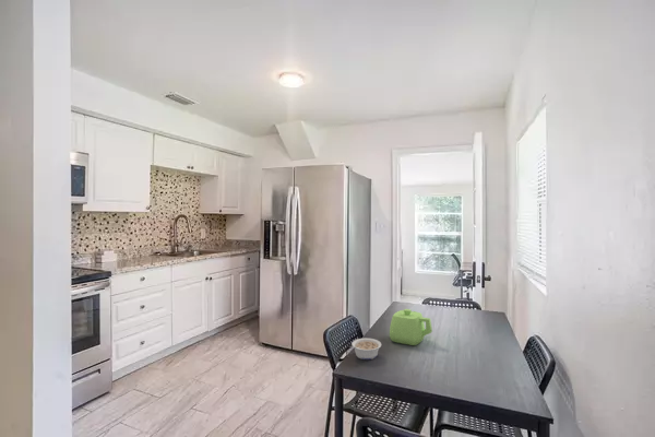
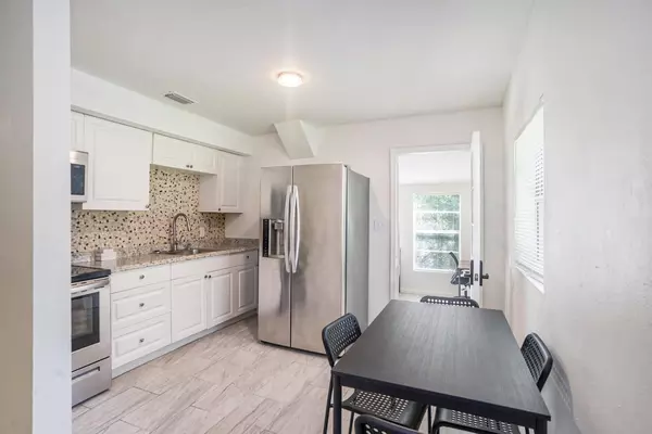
- legume [349,336,382,361]
- teapot [389,308,433,346]
